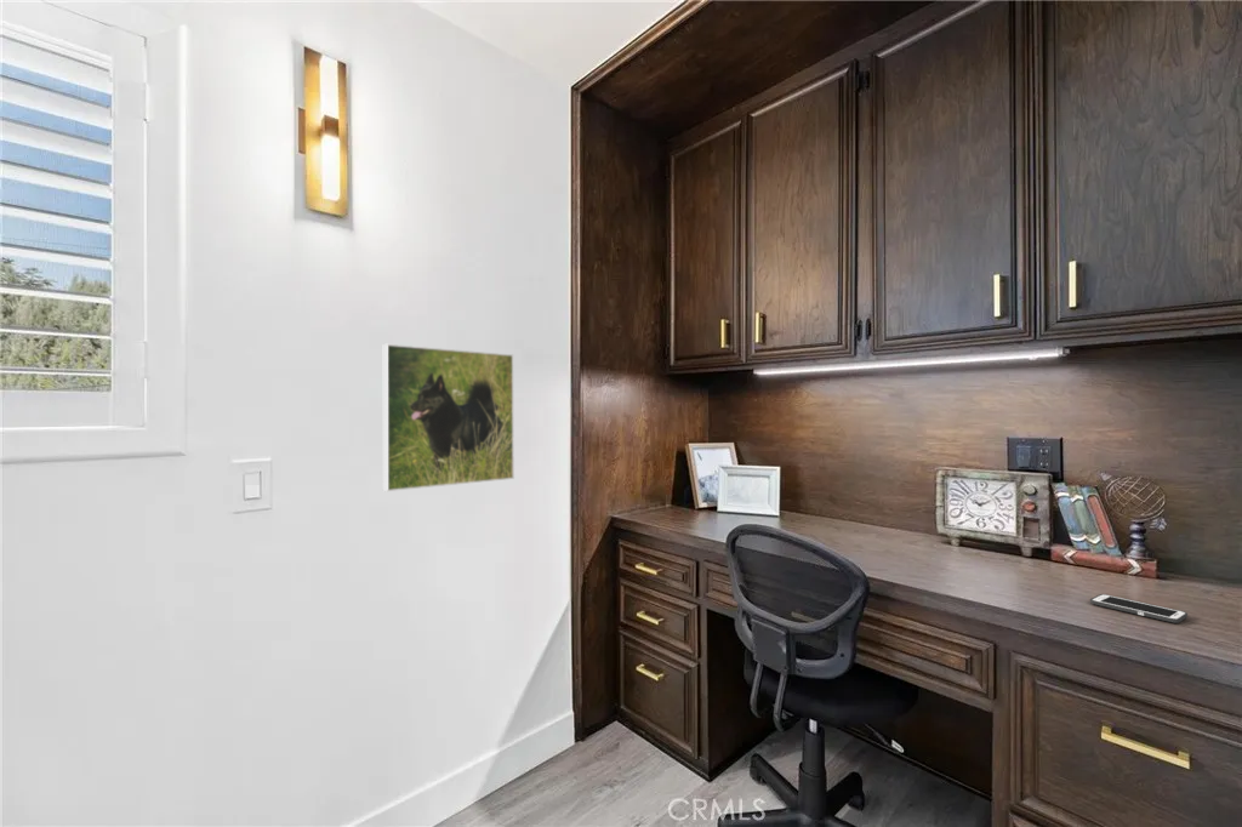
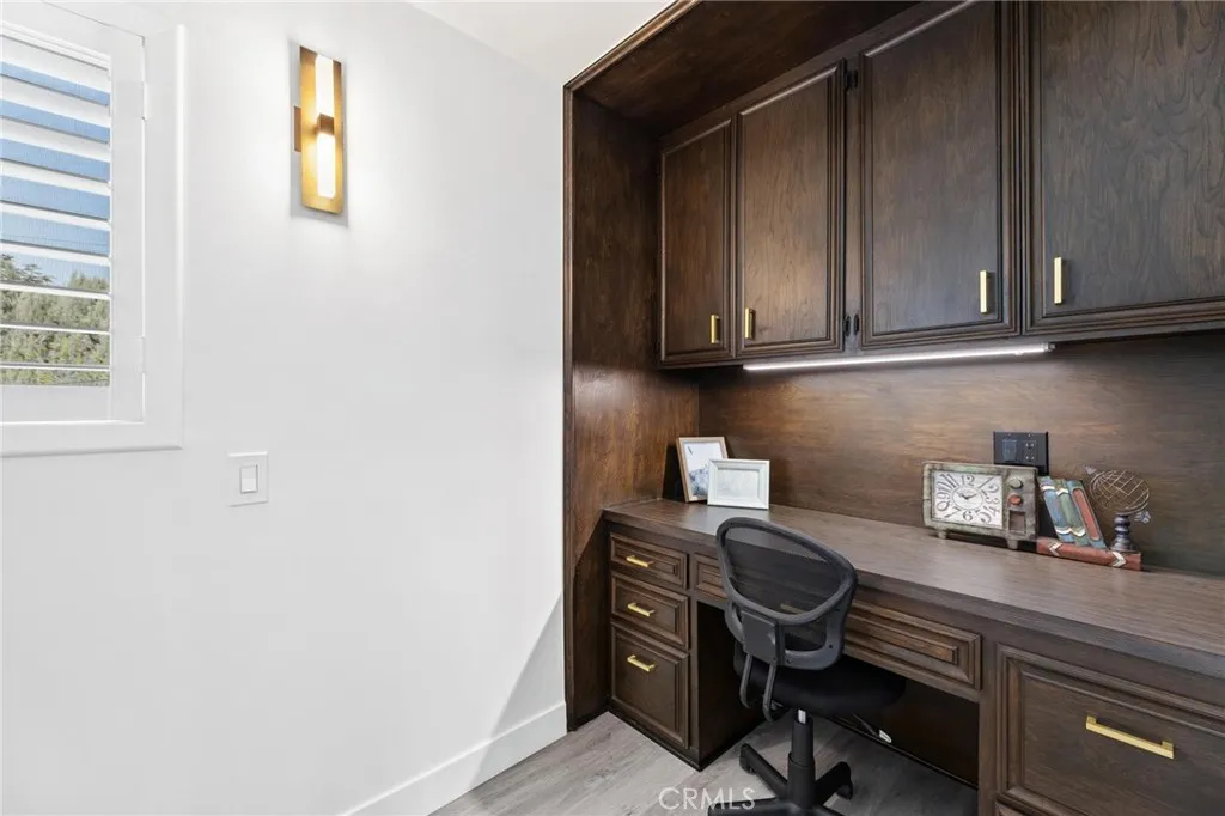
- cell phone [1089,593,1189,624]
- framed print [382,343,515,492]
